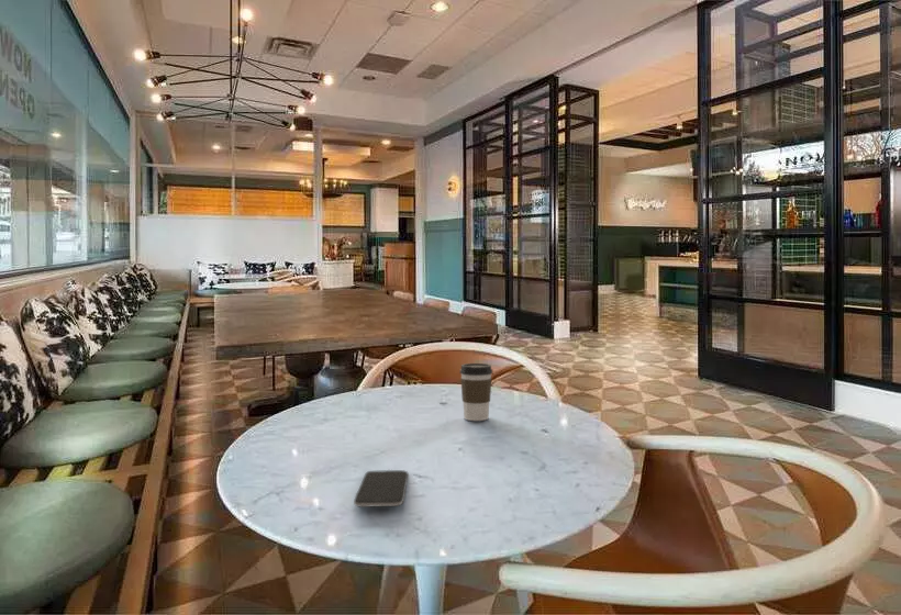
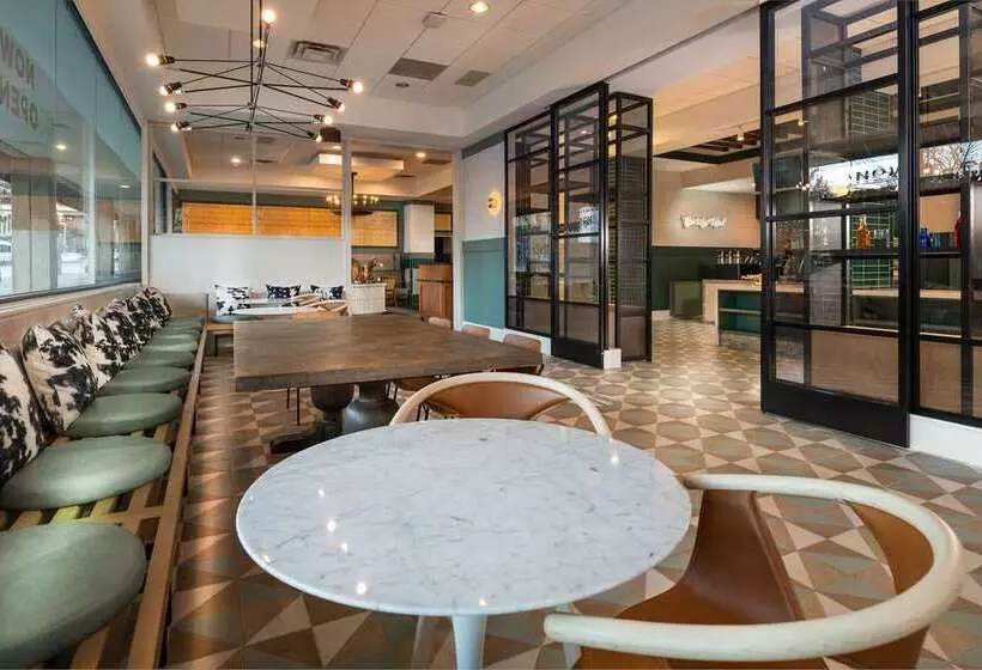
- coffee cup [459,362,493,422]
- smartphone [353,469,409,508]
